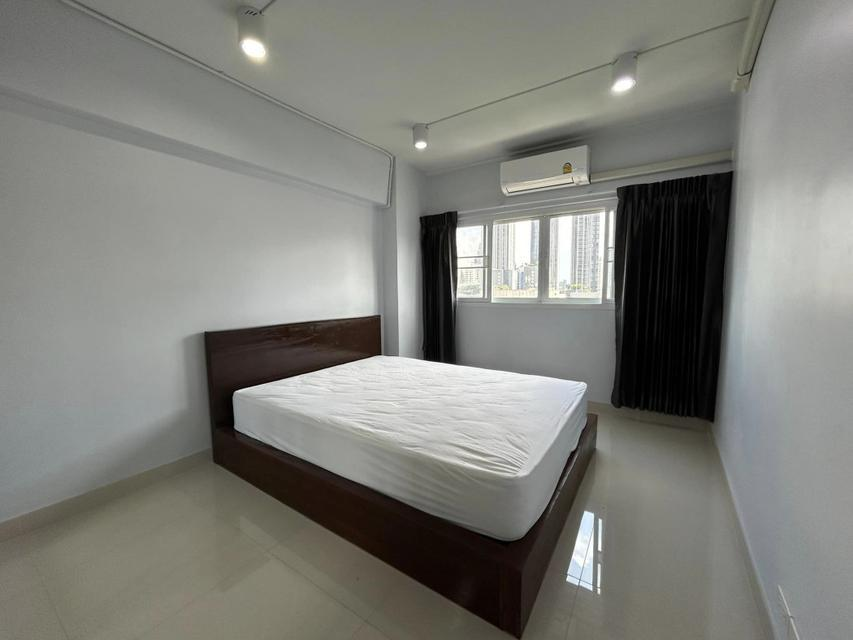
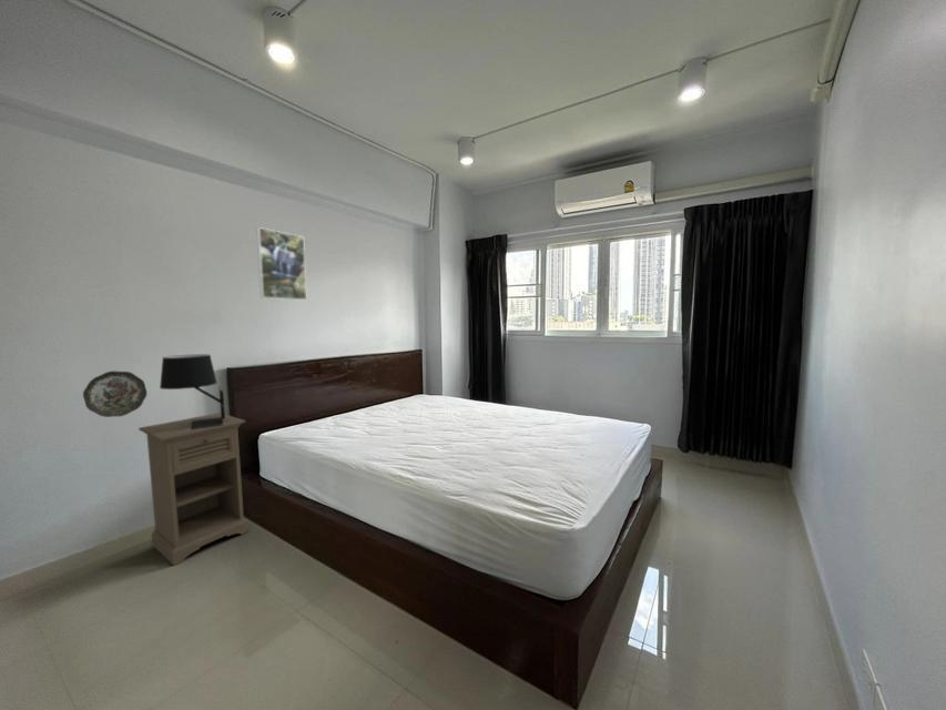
+ table lamp [159,353,226,429]
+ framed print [256,226,308,301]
+ nightstand [138,412,251,567]
+ decorative plate [82,371,149,418]
